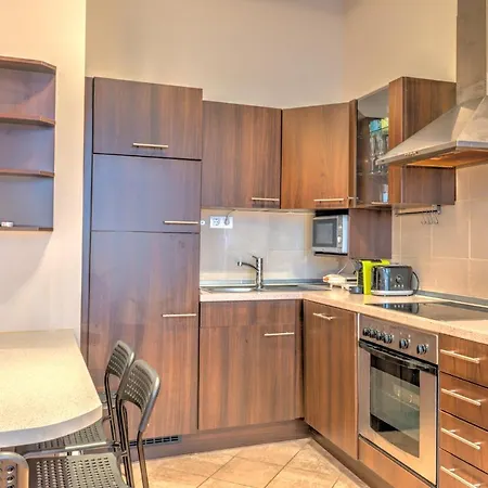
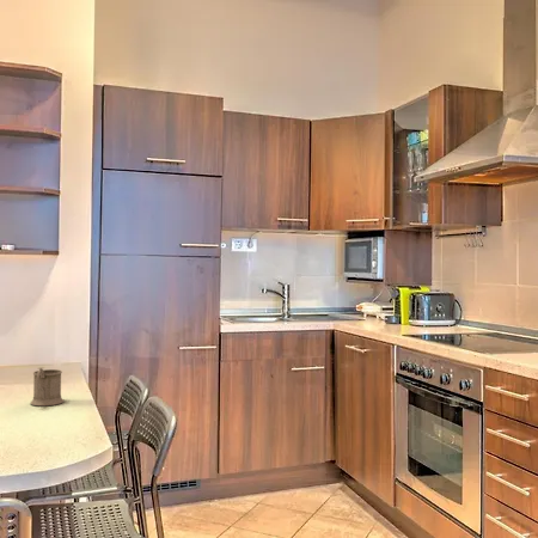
+ mug [29,366,65,406]
